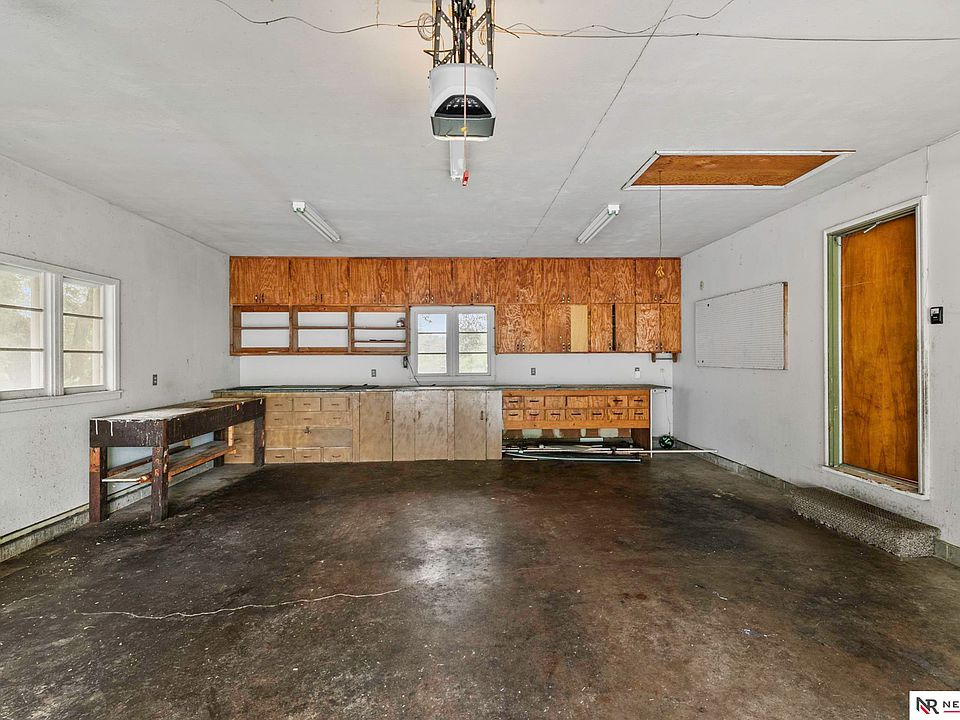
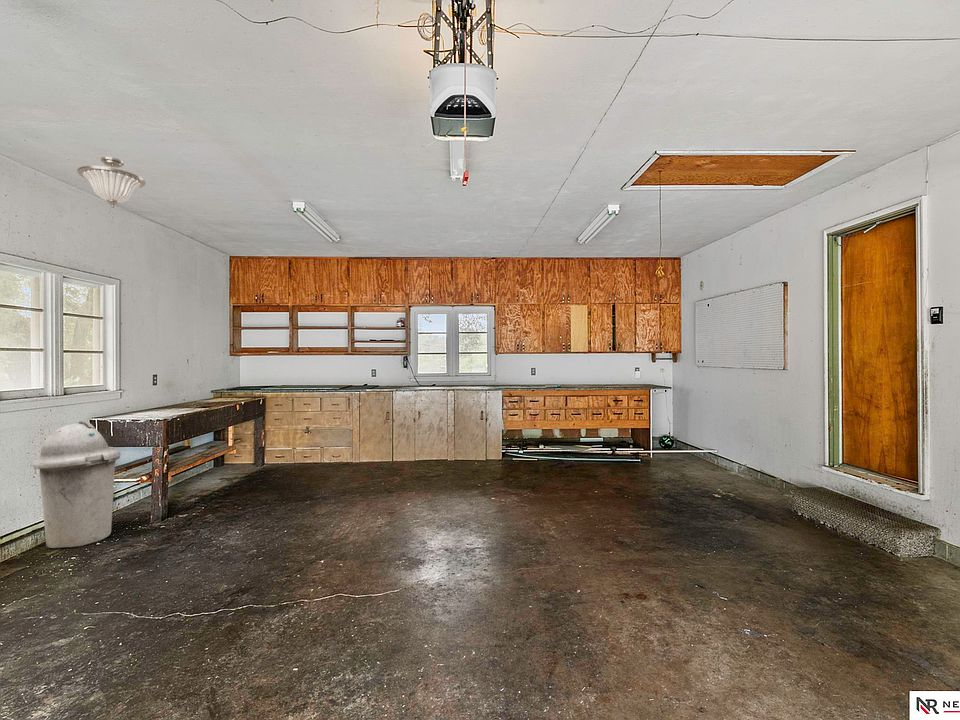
+ light fixture [76,156,147,209]
+ trash can [32,421,121,549]
